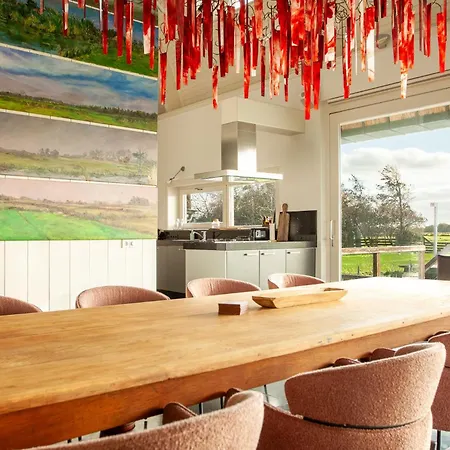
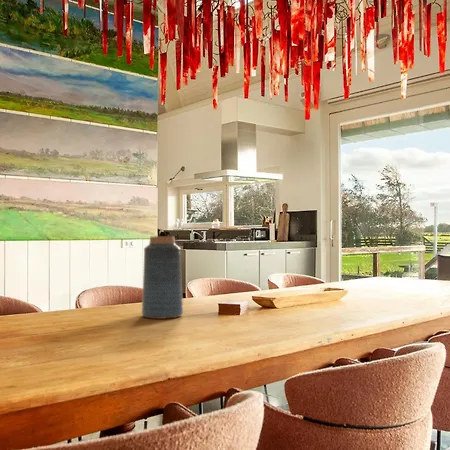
+ vase [141,235,184,320]
